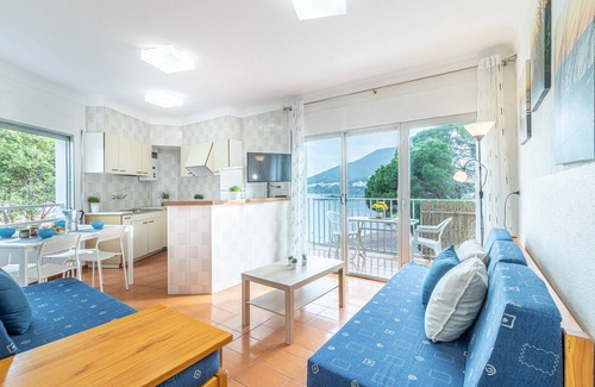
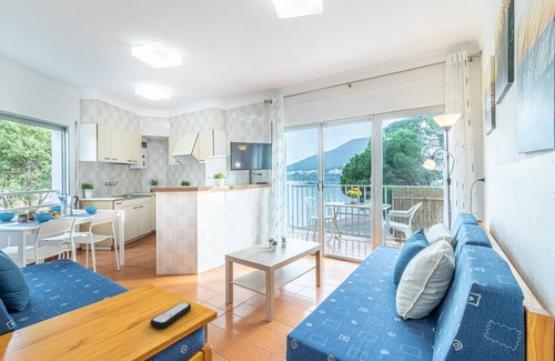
+ remote control [149,301,192,329]
